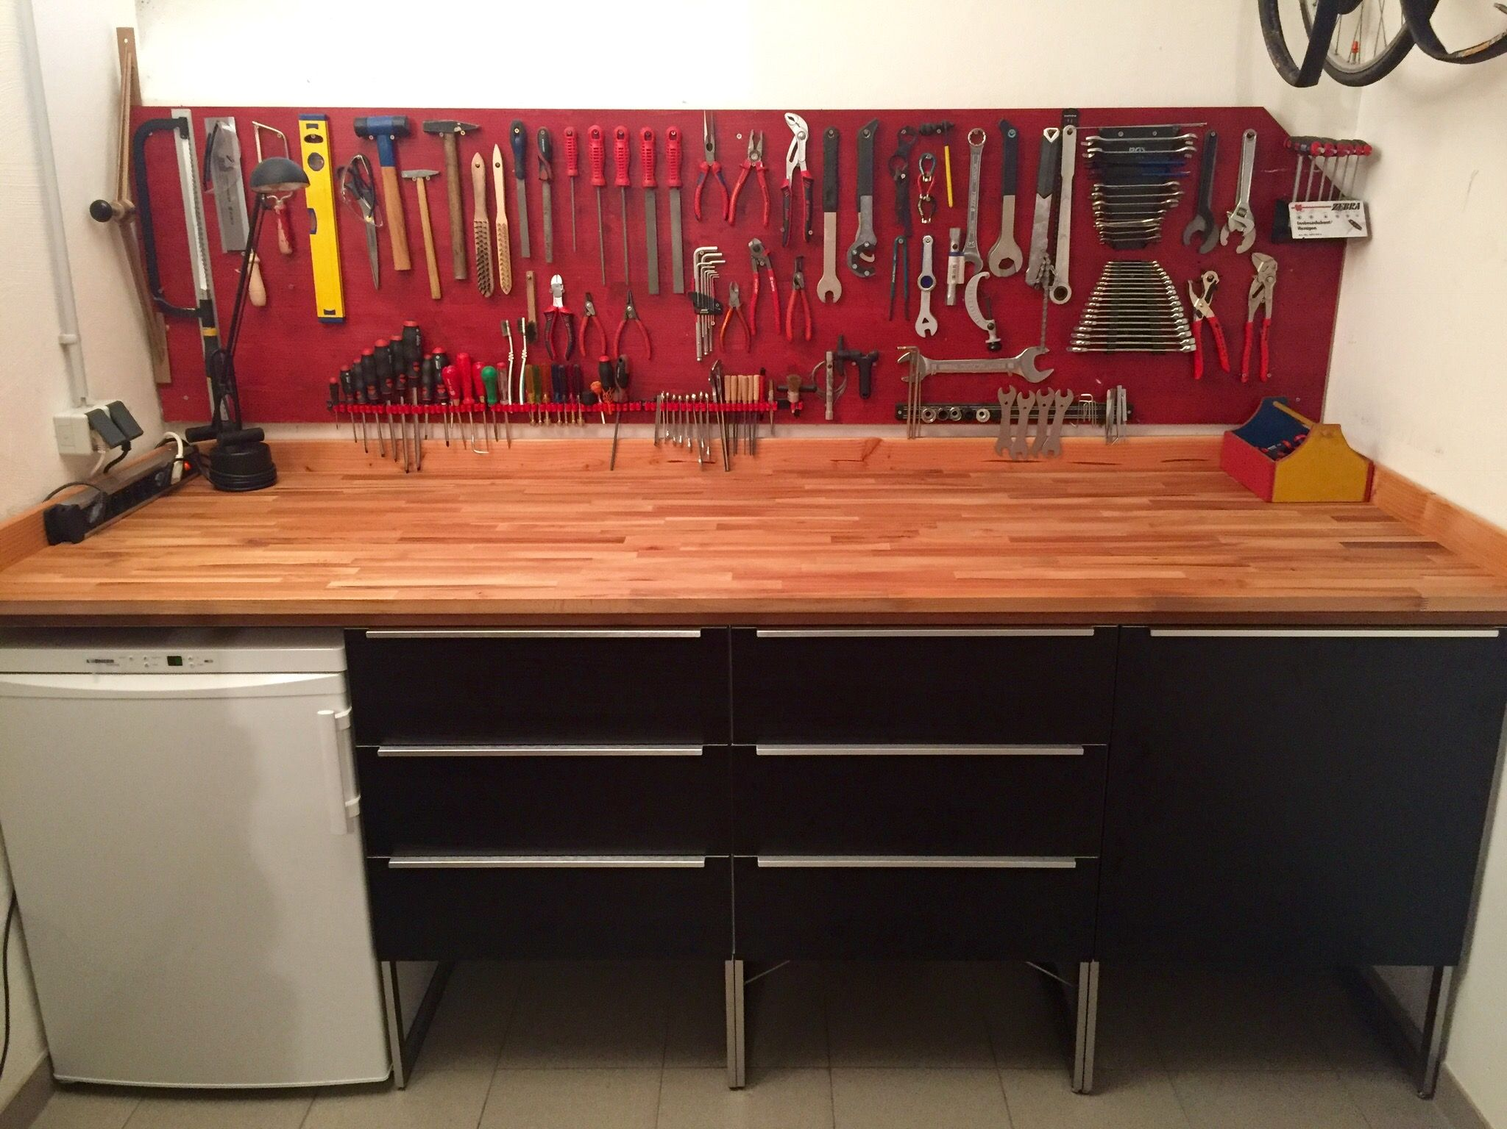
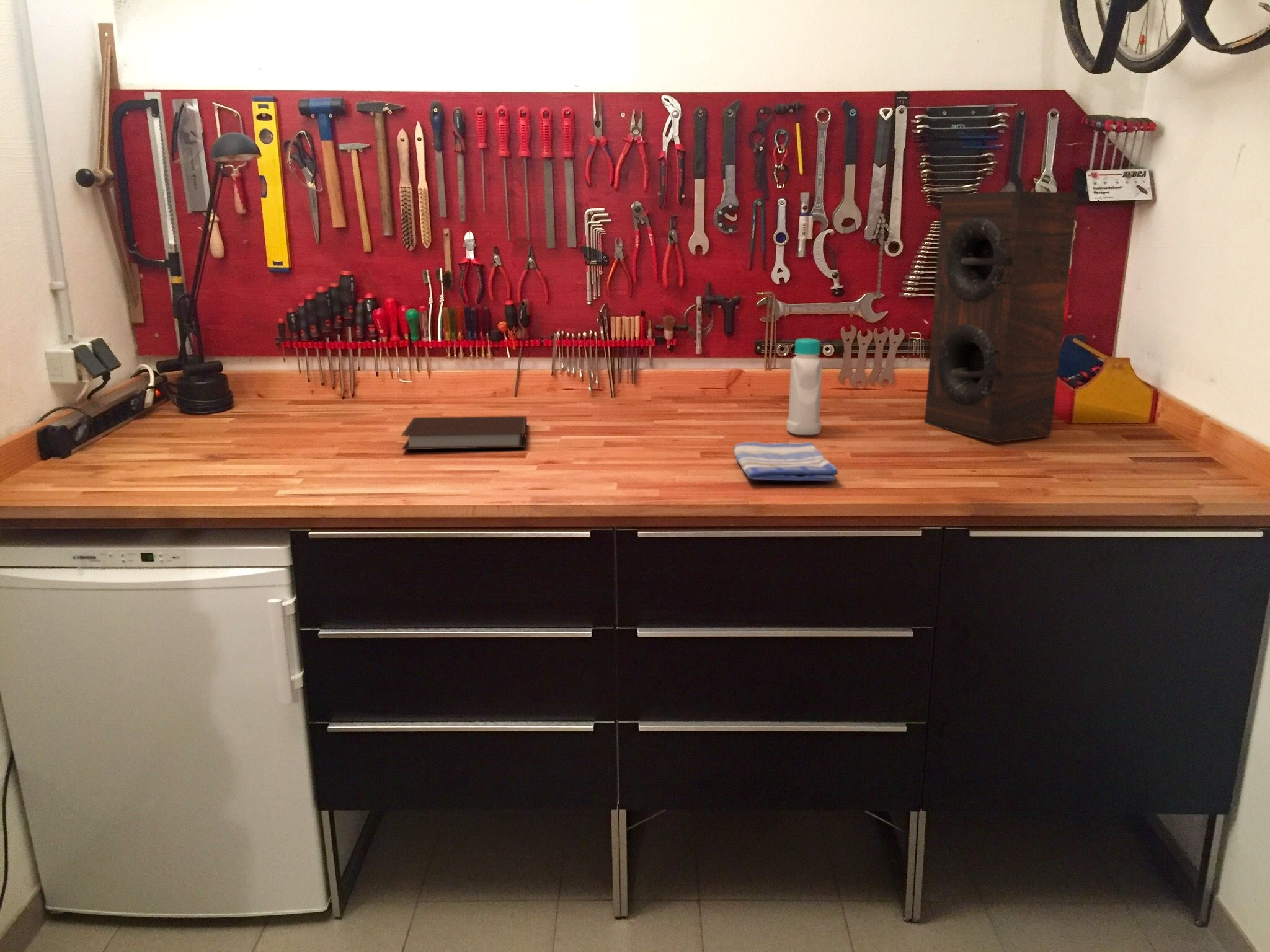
+ speaker [924,190,1078,443]
+ dish towel [733,441,838,482]
+ bottle [786,338,823,436]
+ notebook [401,415,528,450]
